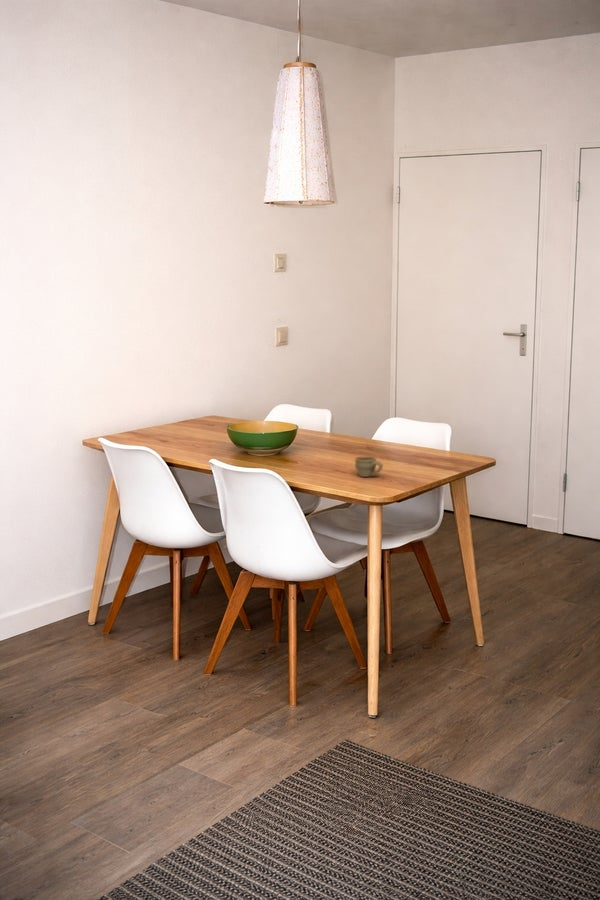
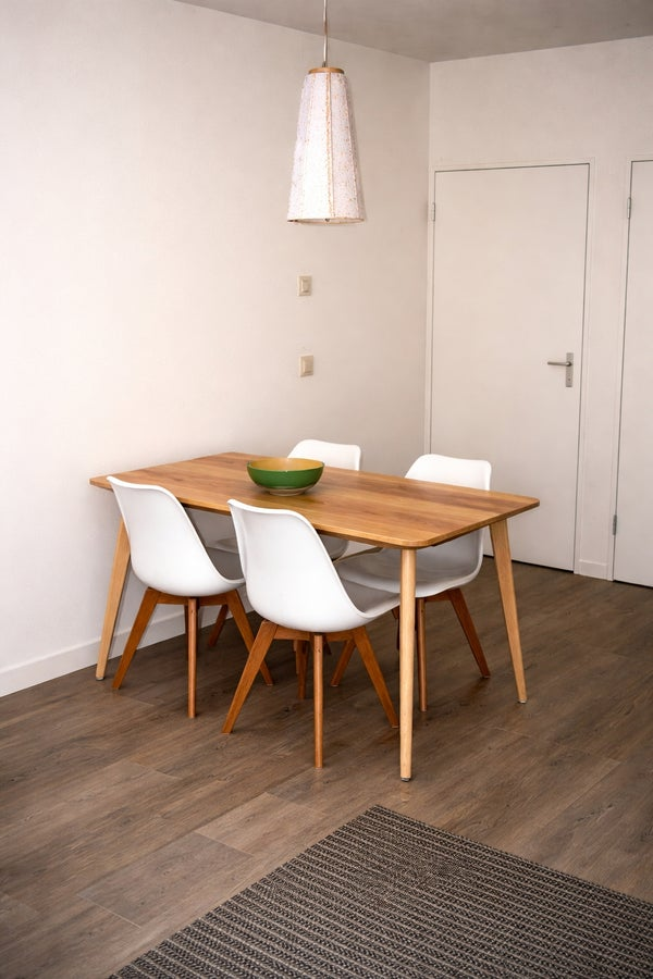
- cup [354,455,384,478]
